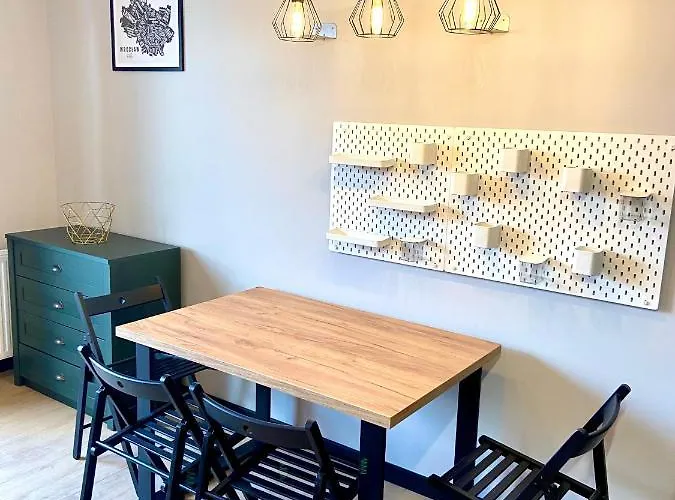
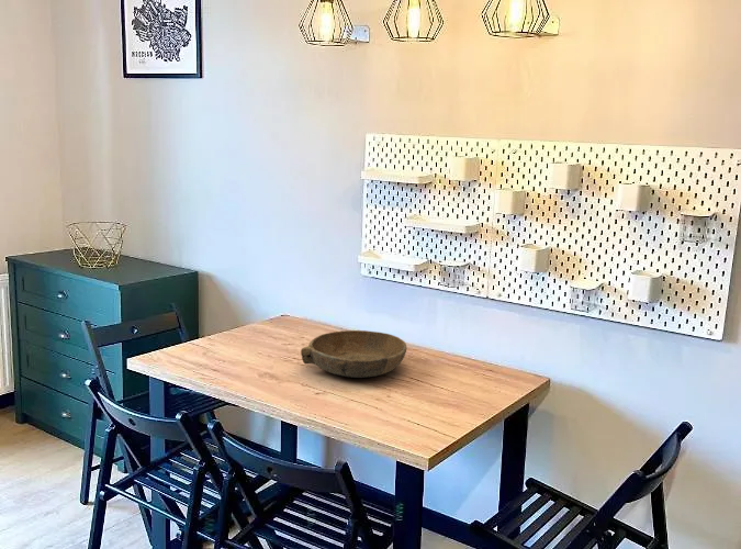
+ bowl [300,329,408,379]
